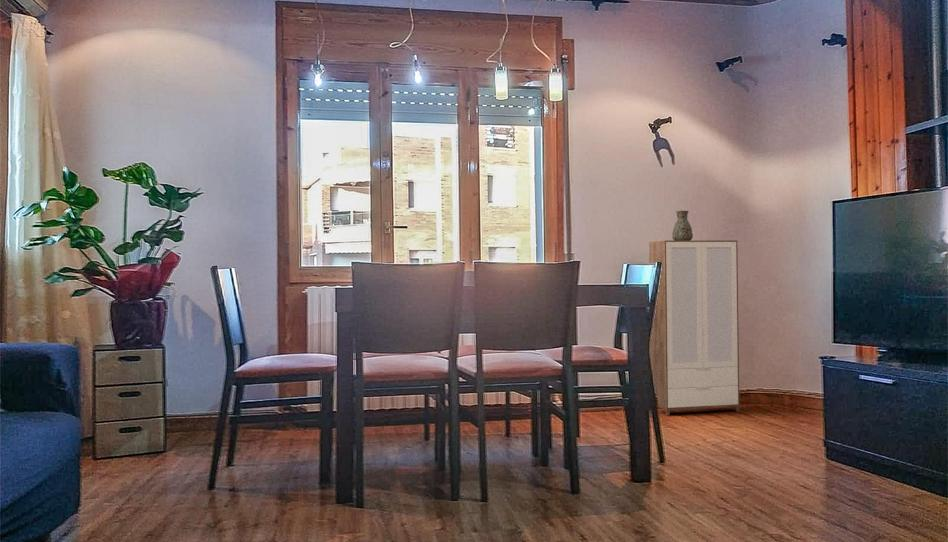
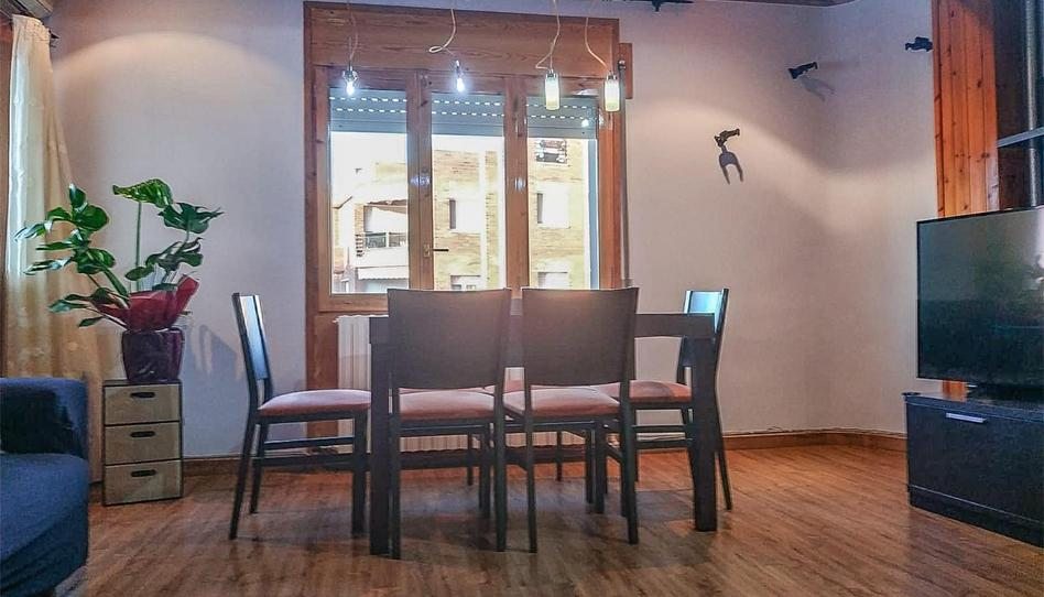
- decorative vase [671,210,694,241]
- cabinet [648,239,740,417]
